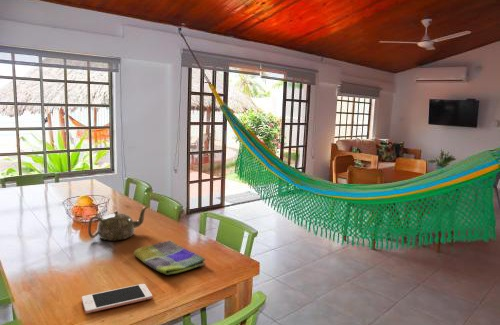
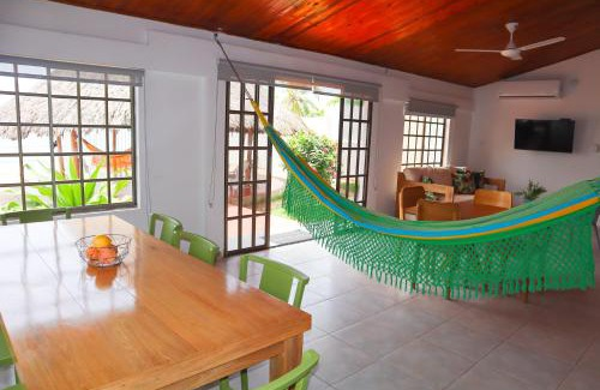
- teapot [87,206,149,241]
- cell phone [81,283,153,314]
- dish towel [133,239,207,276]
